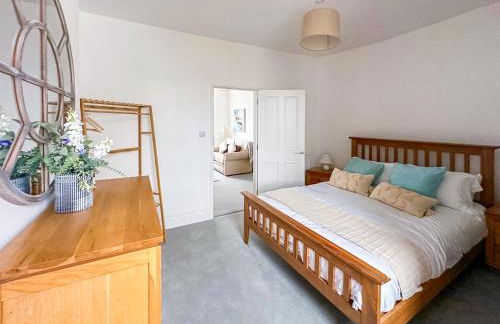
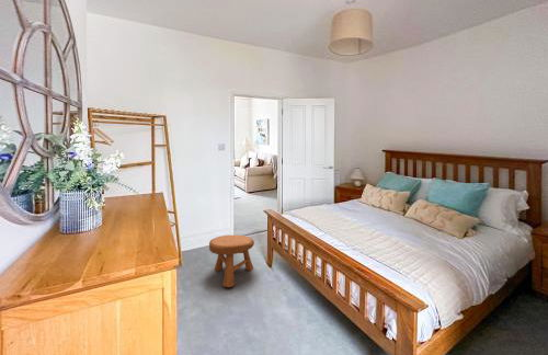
+ stool [208,234,255,288]
